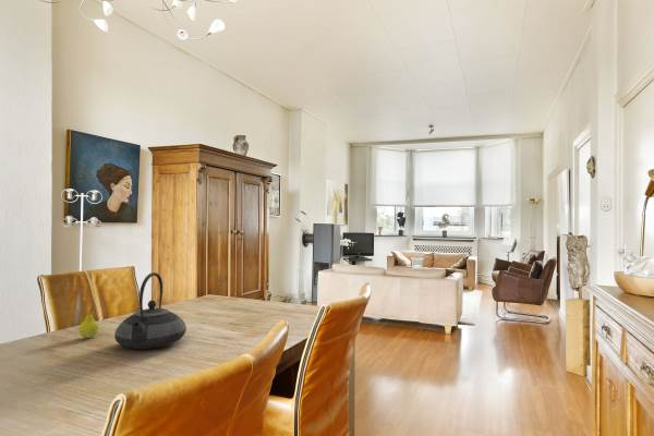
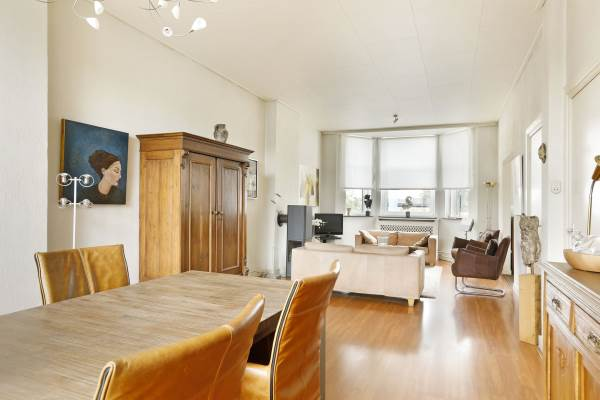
- teapot [113,271,187,350]
- fruit [77,306,100,339]
